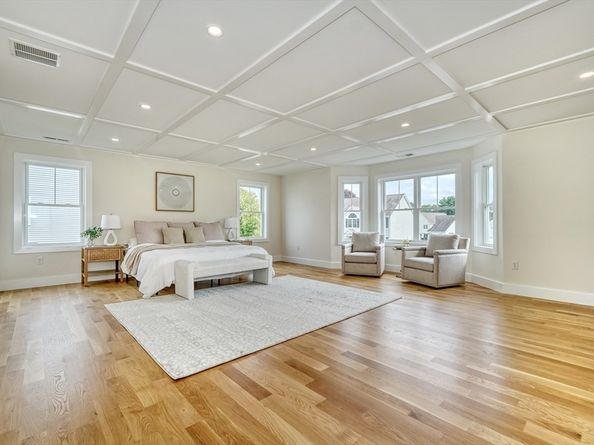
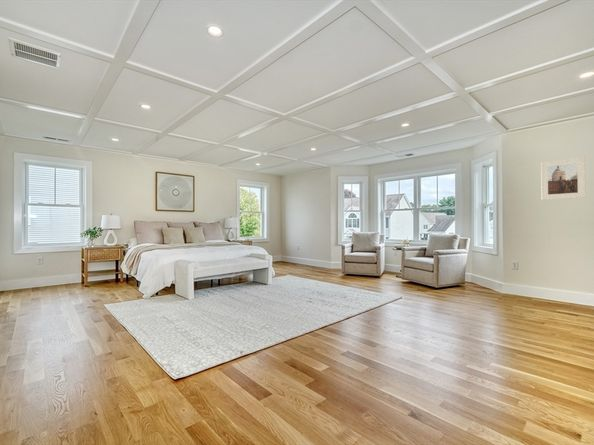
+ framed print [540,156,586,201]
